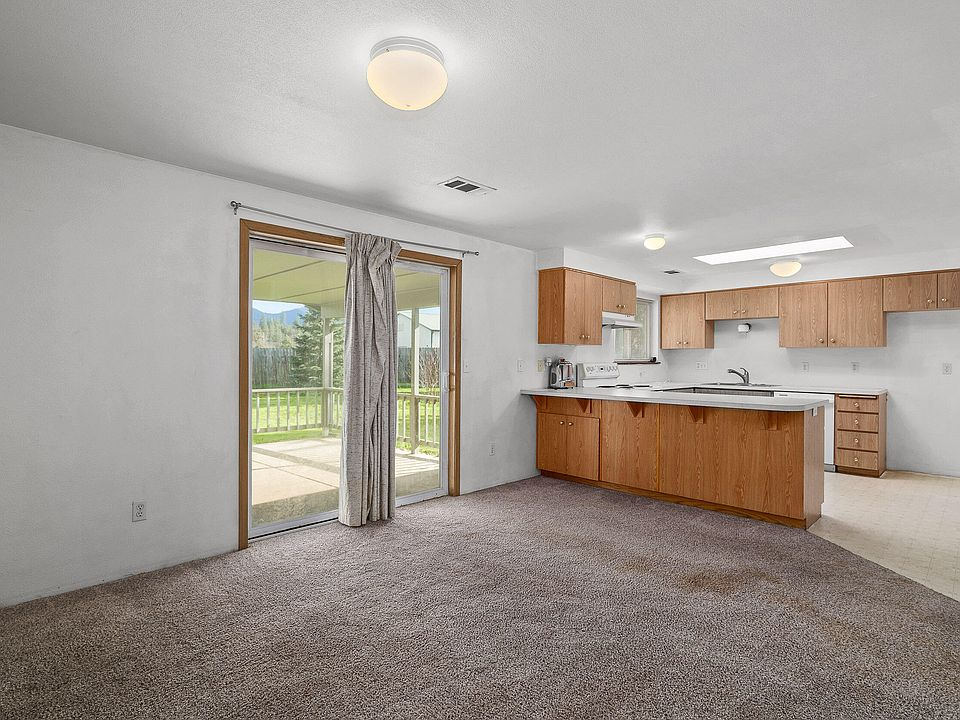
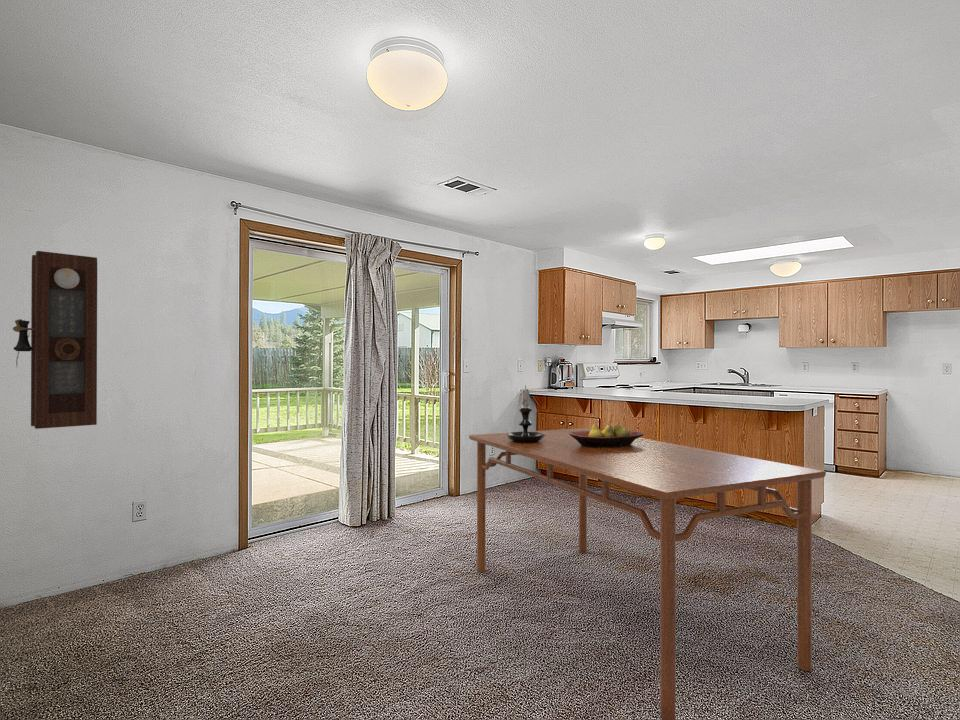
+ candle holder [506,385,546,442]
+ pendulum clock [12,250,98,430]
+ dining table [468,427,827,720]
+ fruit bowl [569,423,645,447]
